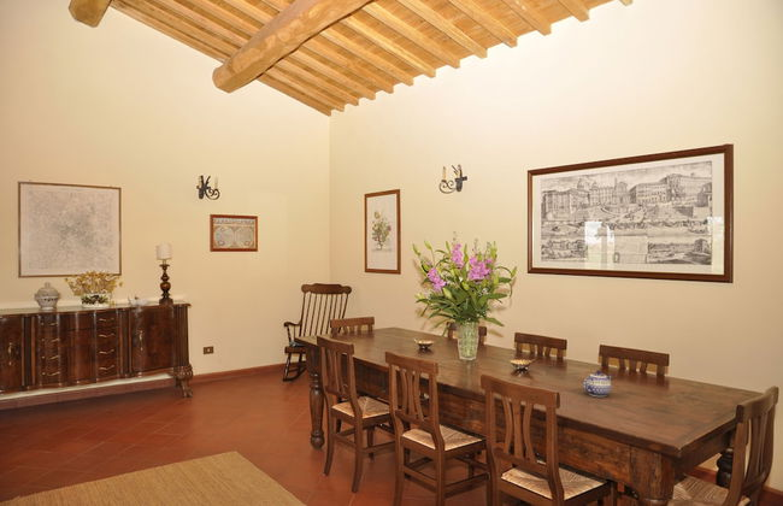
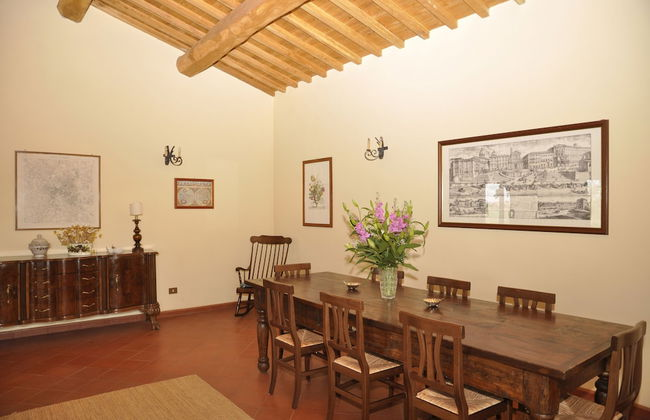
- teapot [583,369,613,398]
